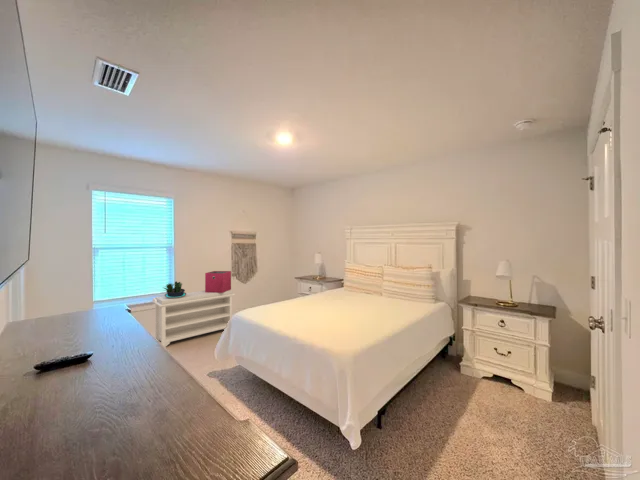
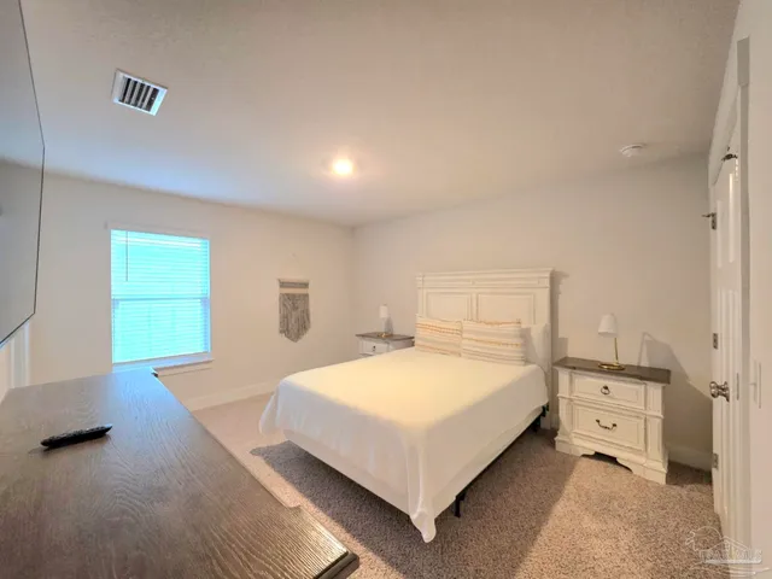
- potted plant [163,280,187,298]
- storage bin [204,270,232,293]
- bench [152,289,236,348]
